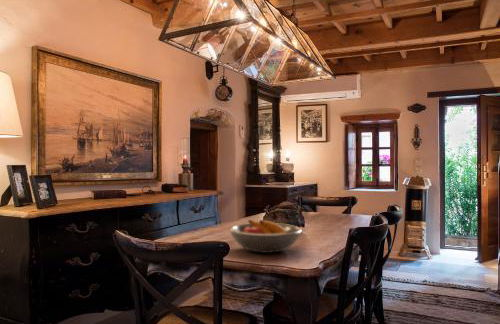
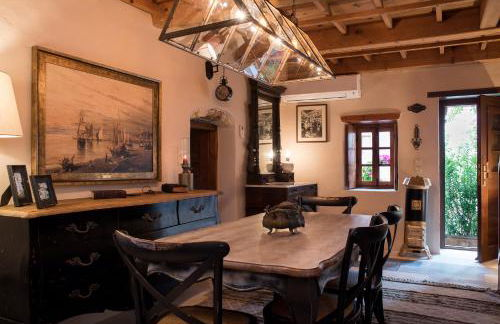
- fruit bowl [228,219,303,254]
